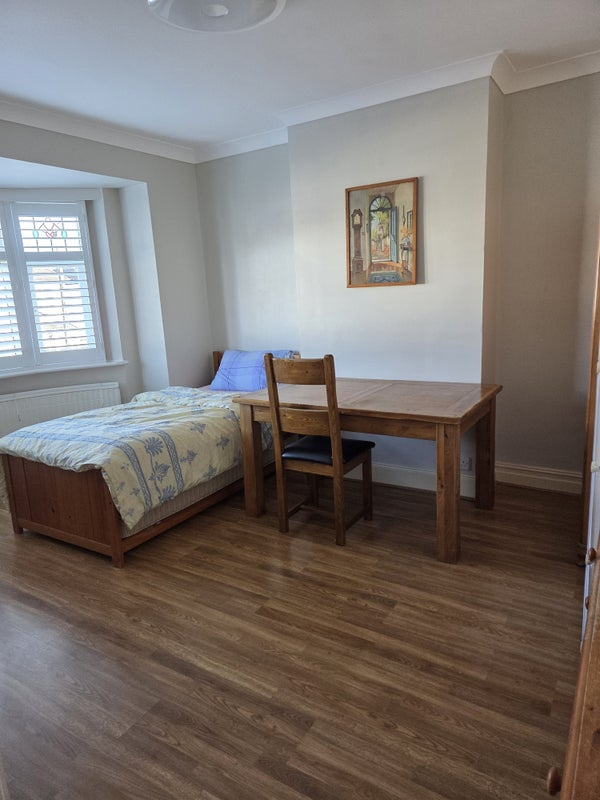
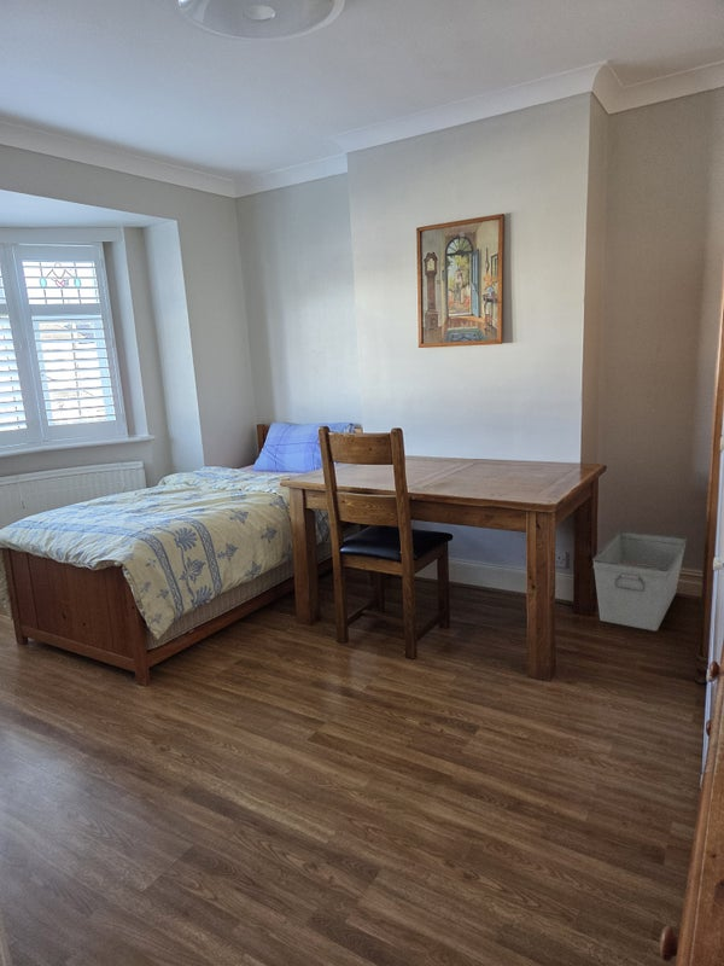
+ storage bin [591,530,688,632]
